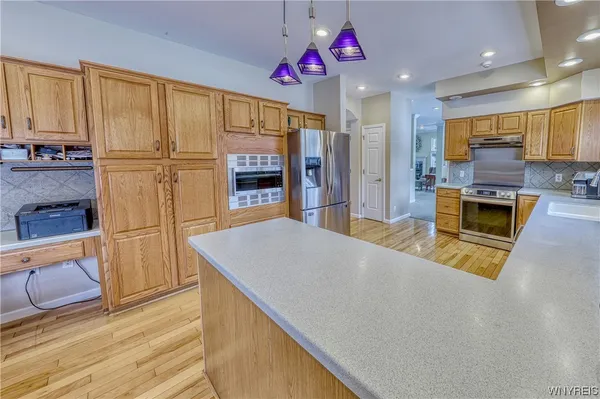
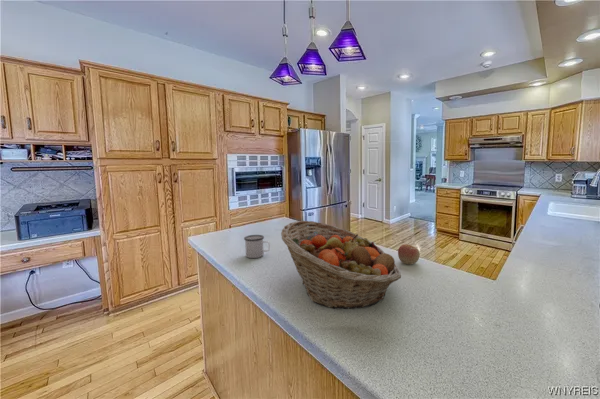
+ mug [243,234,271,259]
+ apple [397,243,421,265]
+ fruit basket [280,220,402,310]
